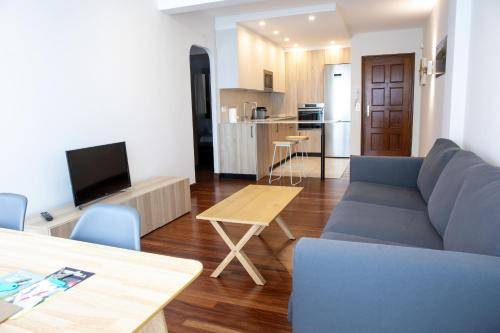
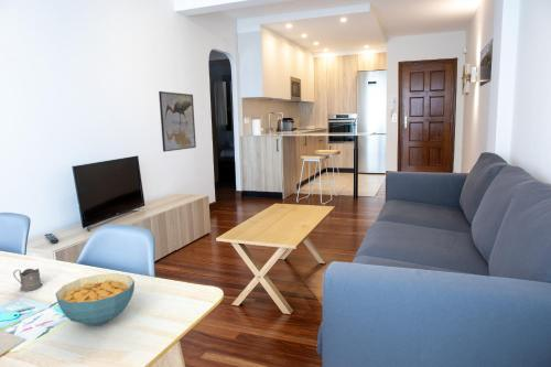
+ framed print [158,90,197,153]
+ cereal bowl [55,272,136,326]
+ tea glass holder [12,268,44,292]
